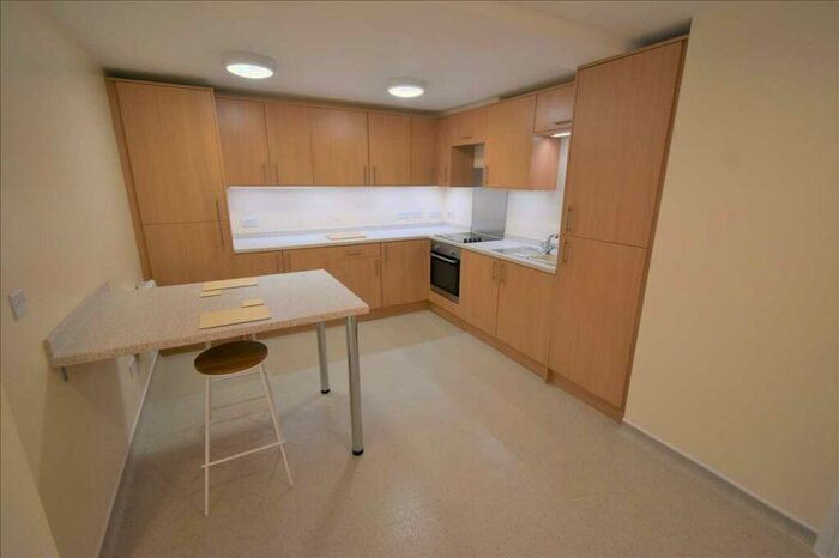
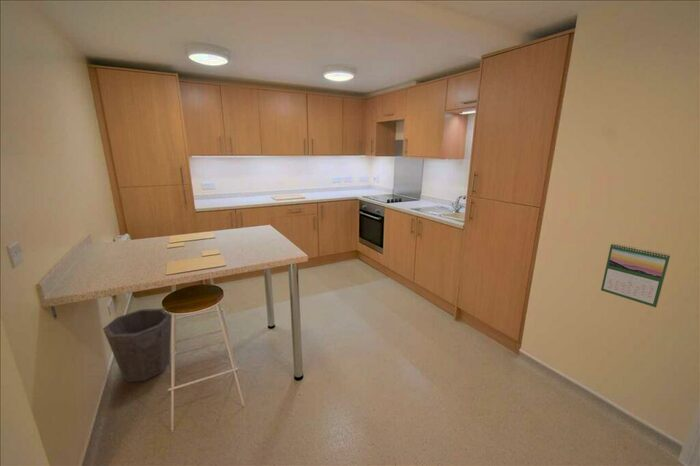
+ calendar [600,242,671,308]
+ waste bin [102,308,173,383]
